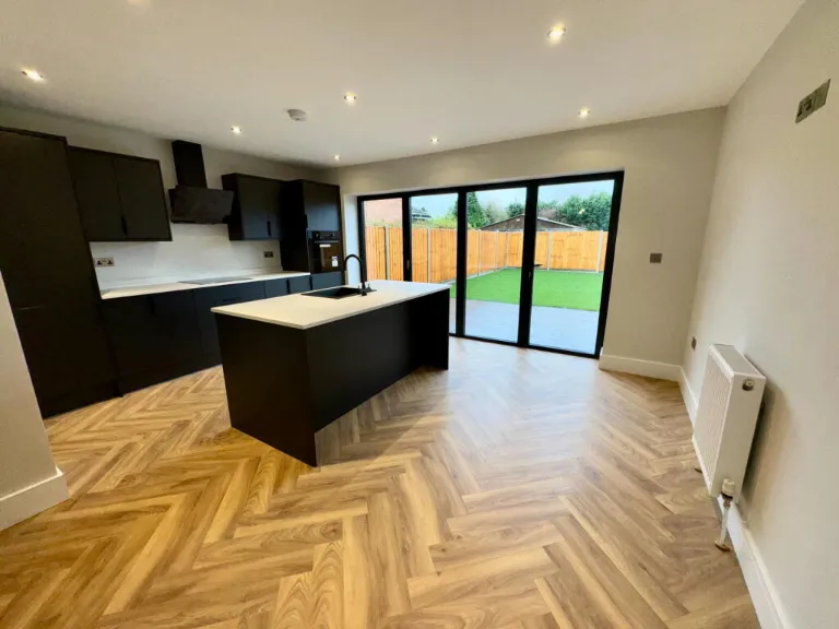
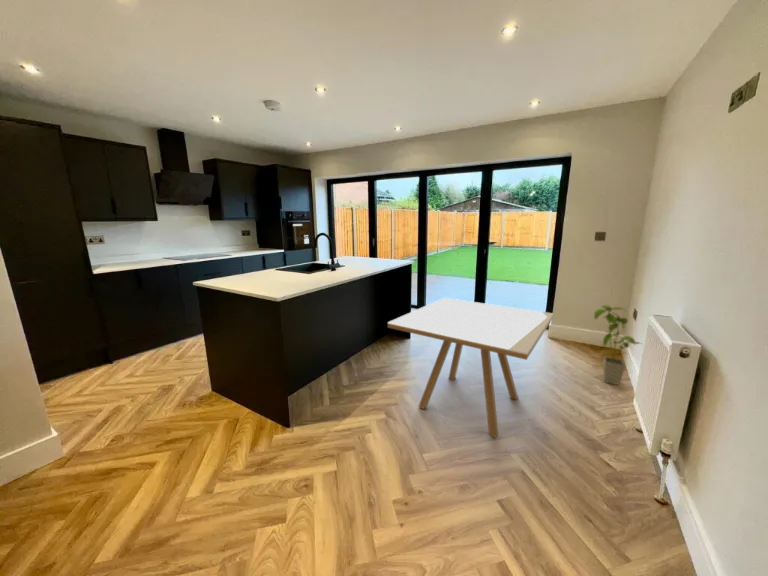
+ dining table [387,297,555,438]
+ house plant [593,304,642,386]
